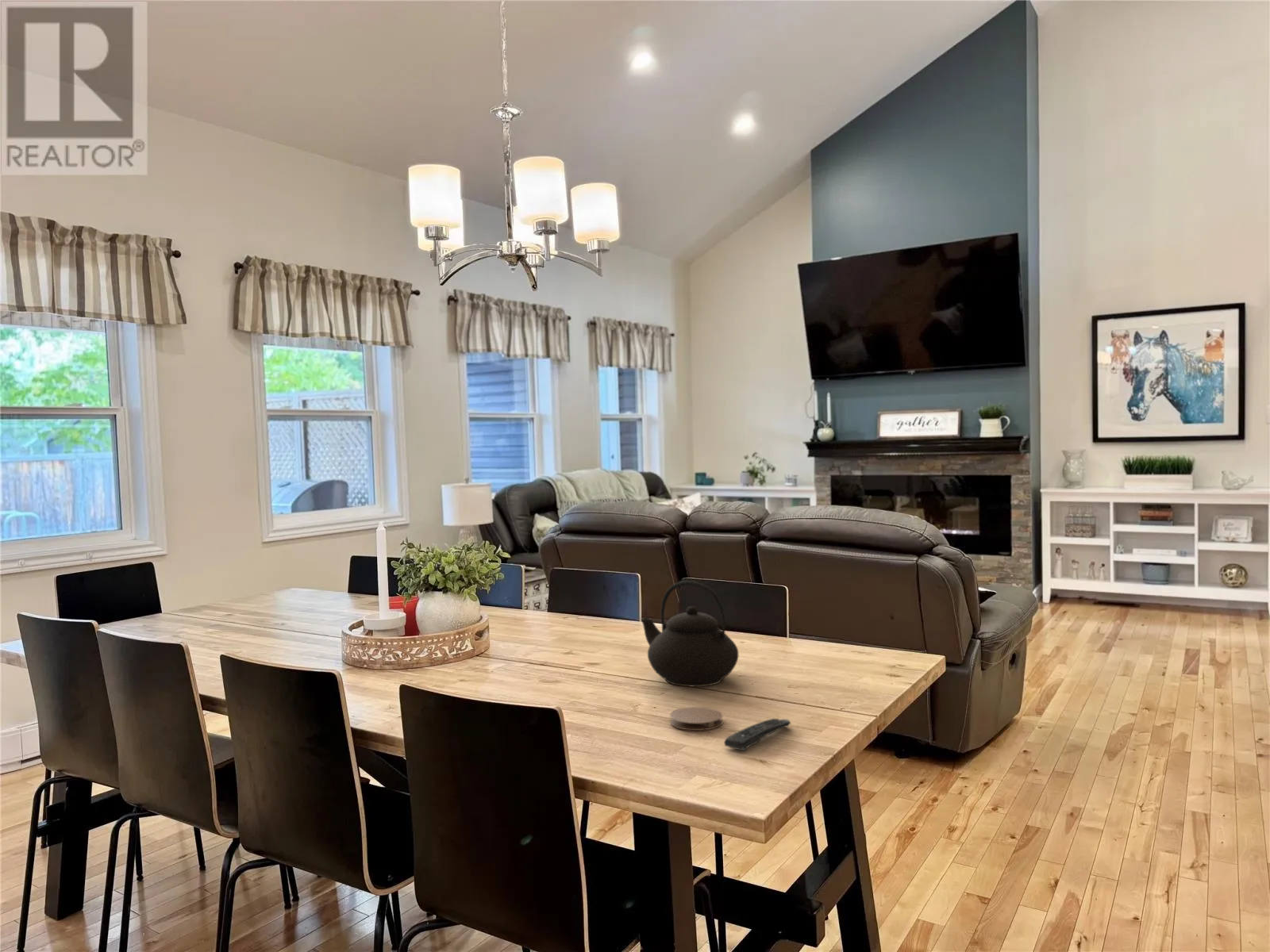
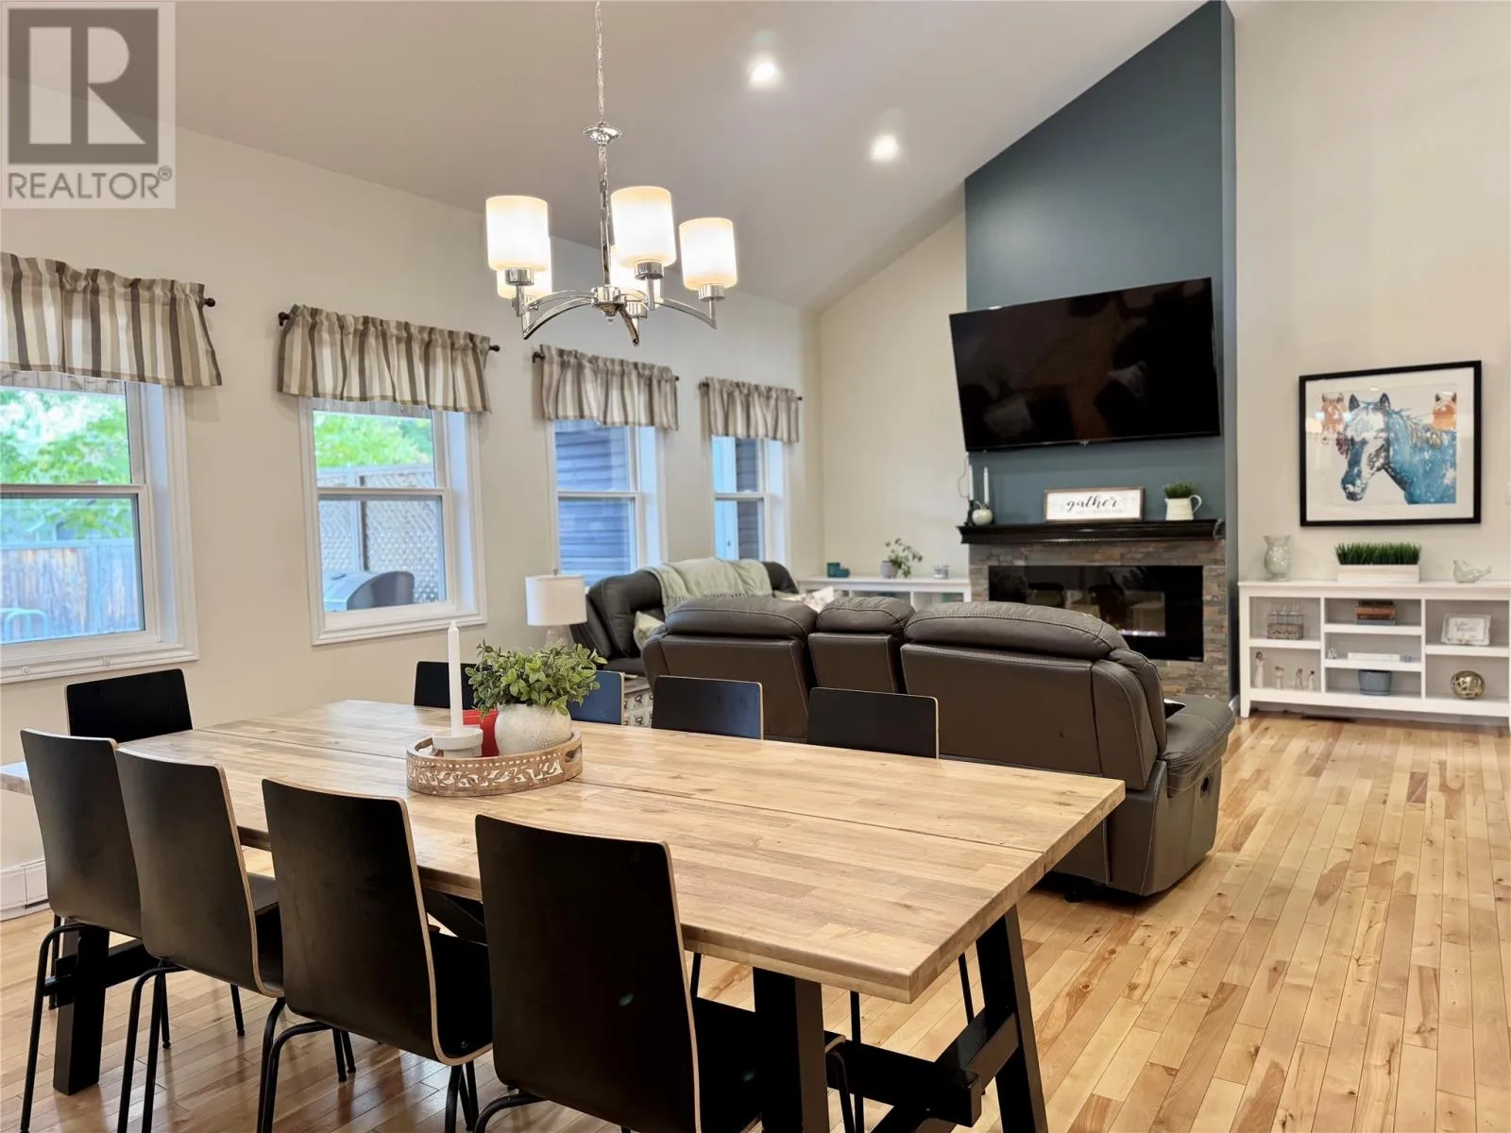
- coaster [669,706,724,731]
- teapot [641,580,739,687]
- remote control [724,718,791,751]
